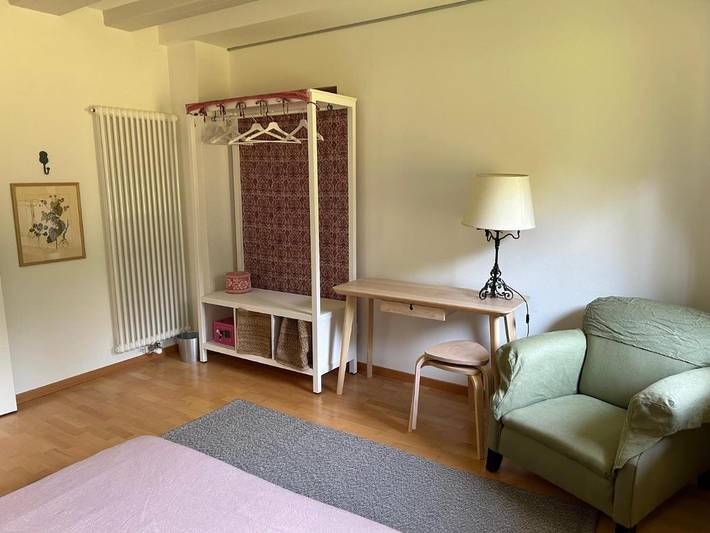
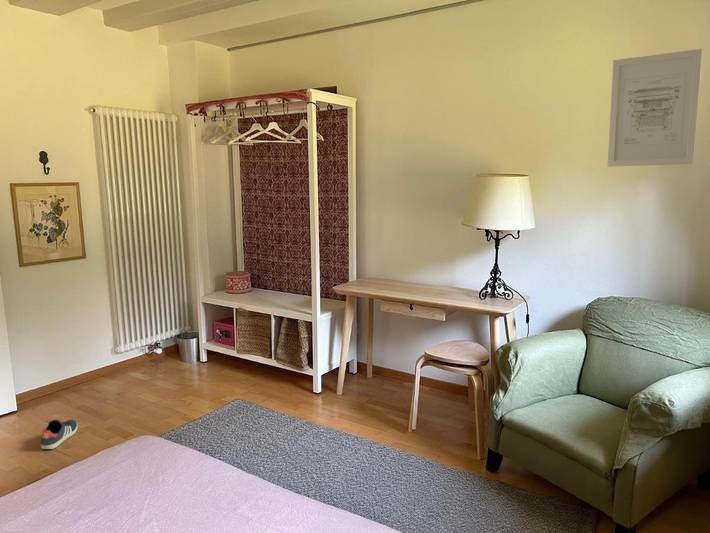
+ wall art [607,48,703,168]
+ sneaker [40,419,79,450]
